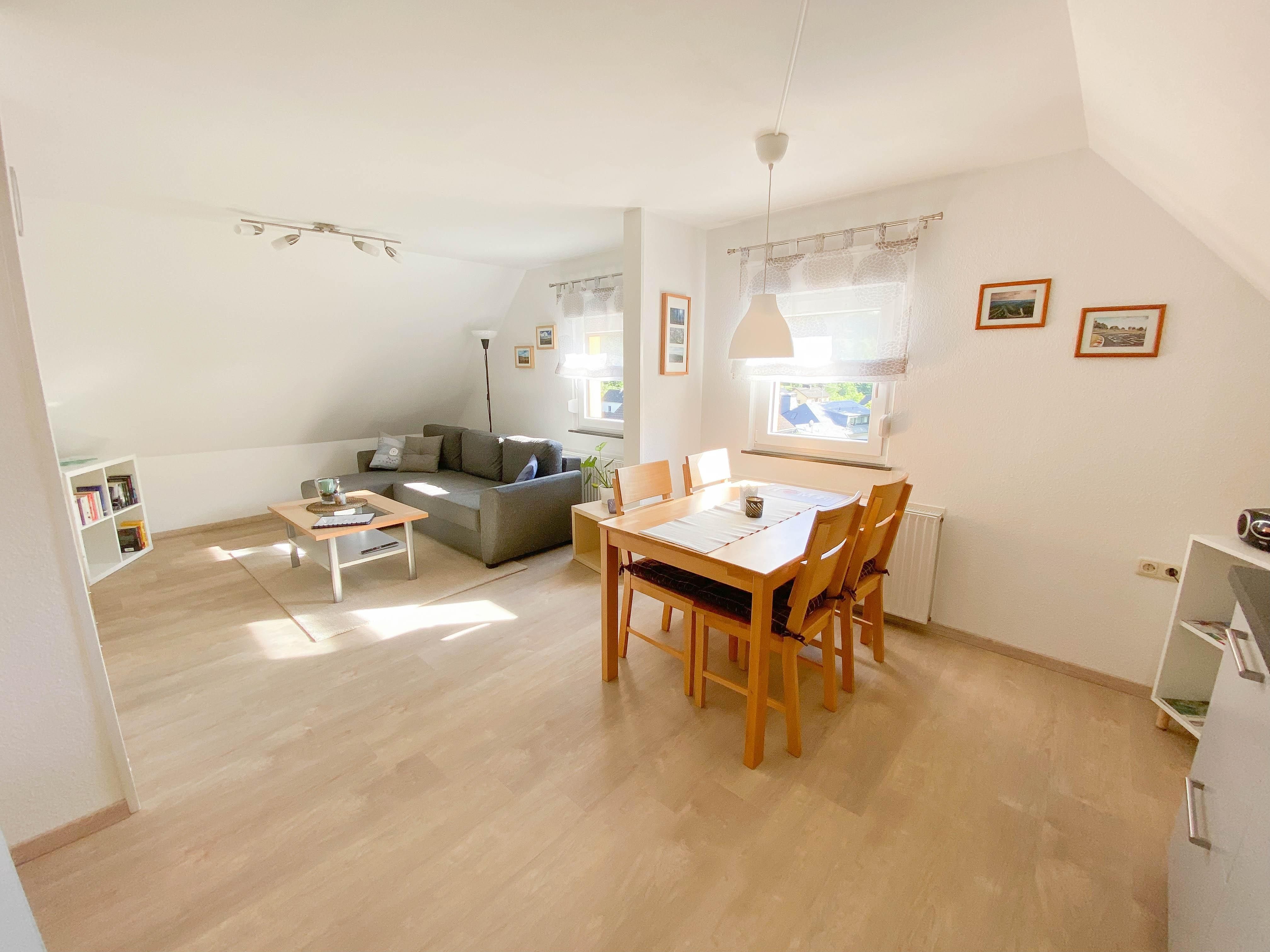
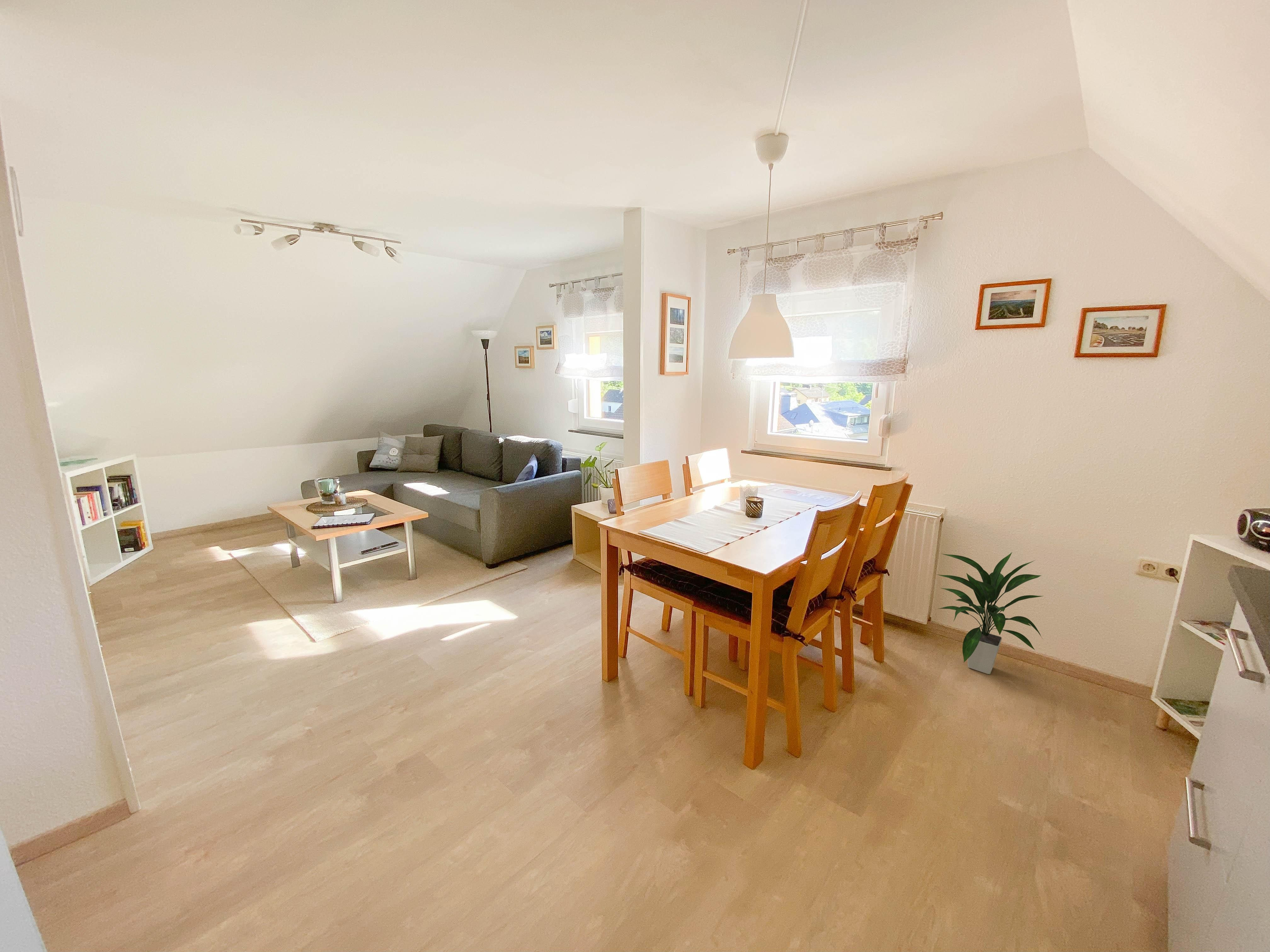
+ indoor plant [935,552,1044,675]
